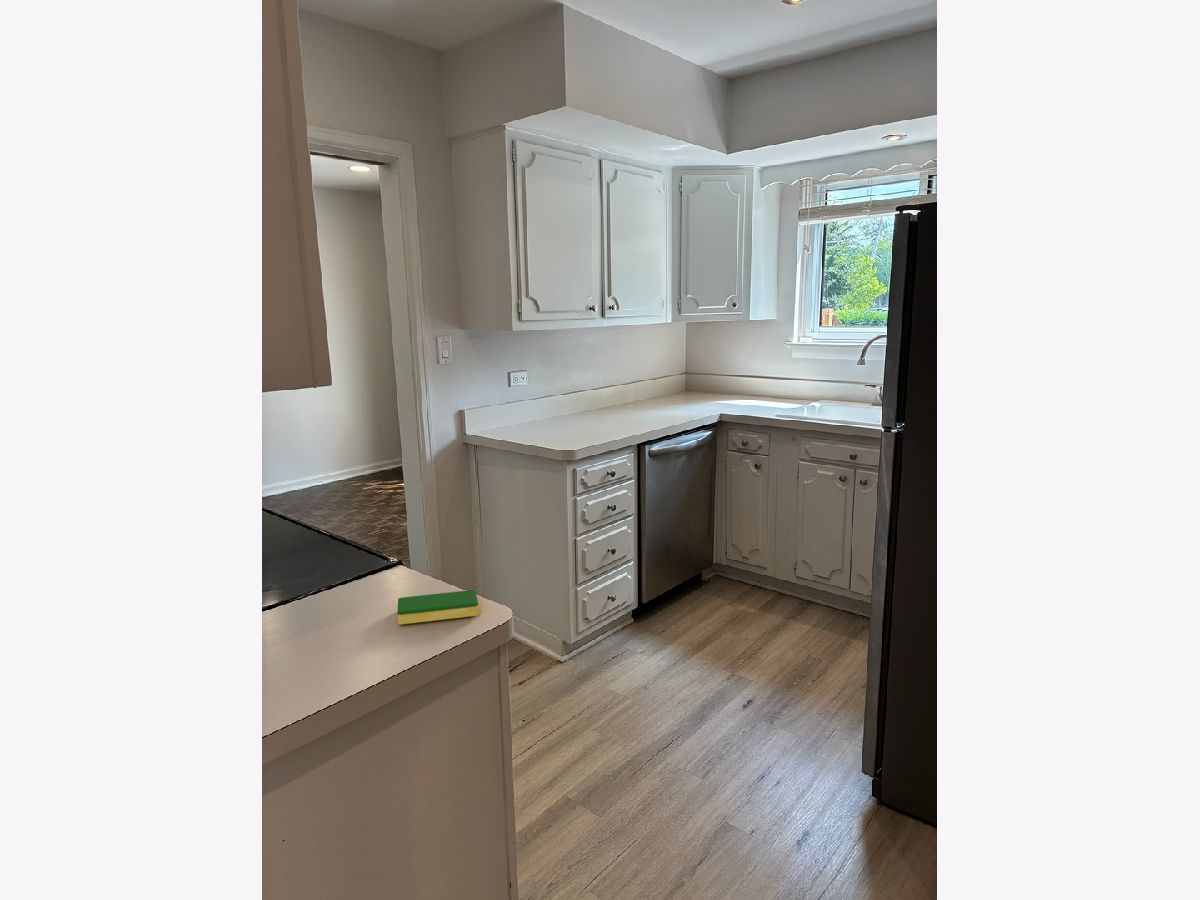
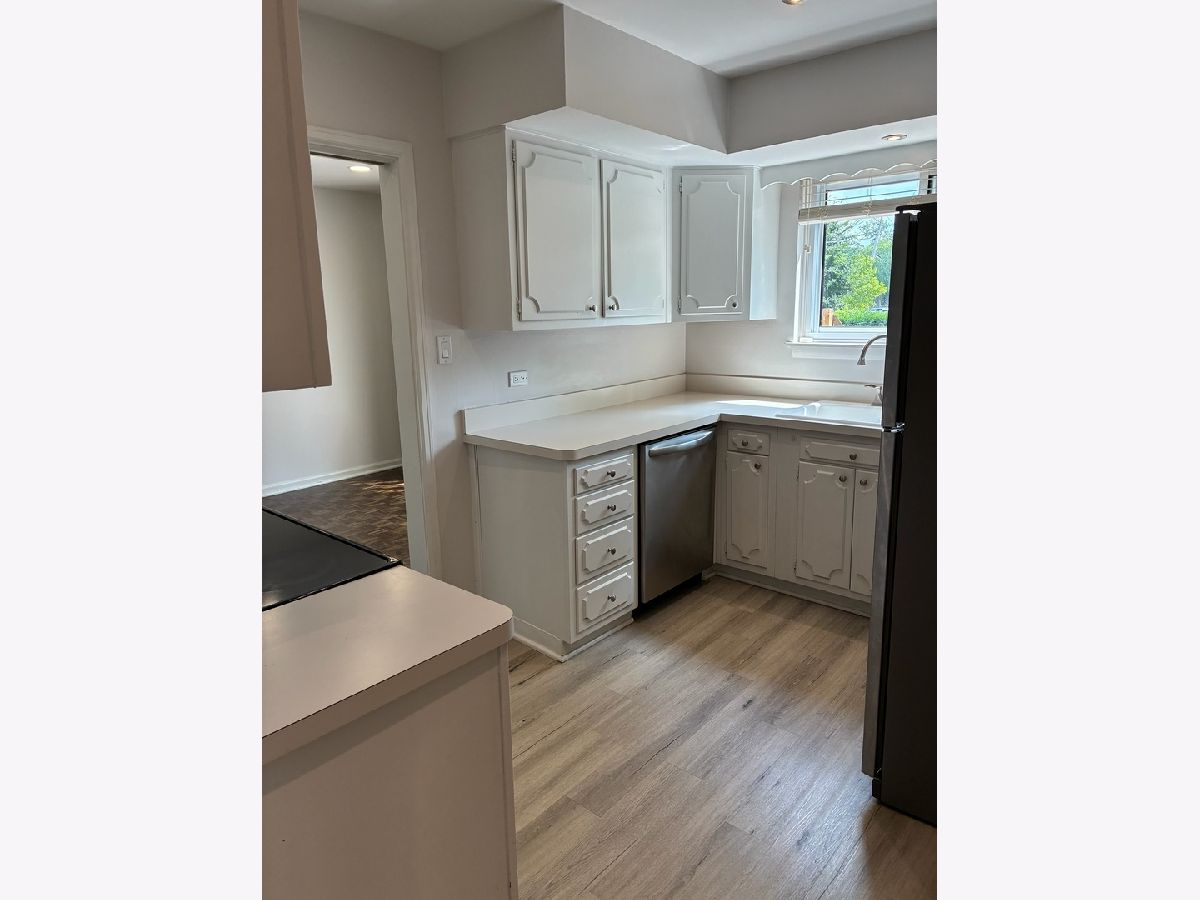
- dish sponge [396,589,480,625]
